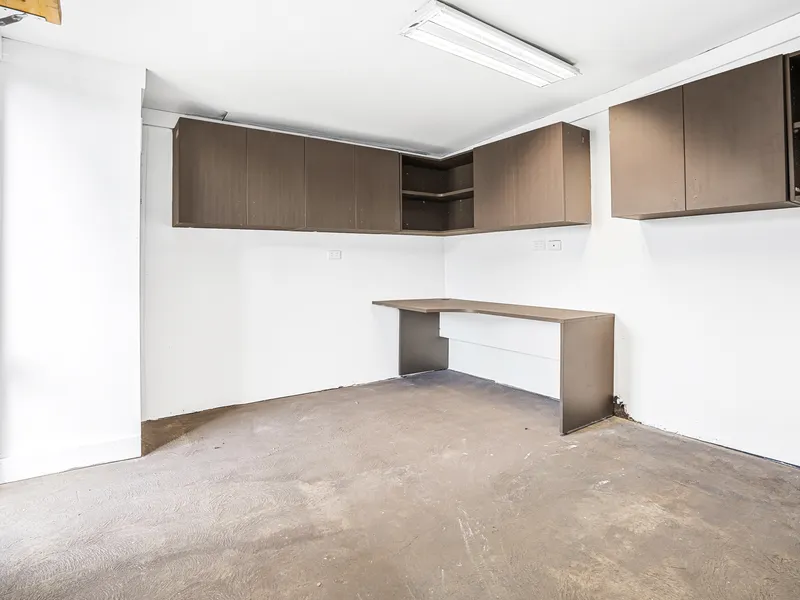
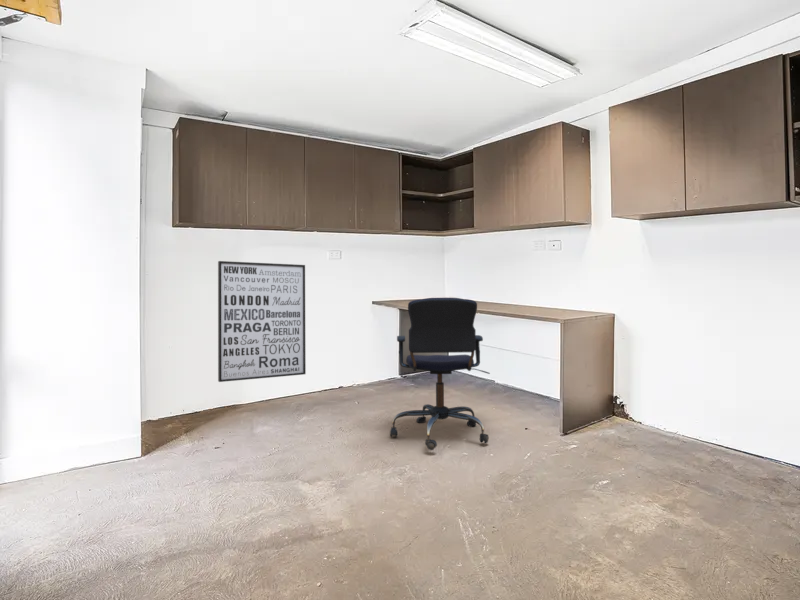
+ office chair [389,297,491,451]
+ wall art [217,260,307,383]
